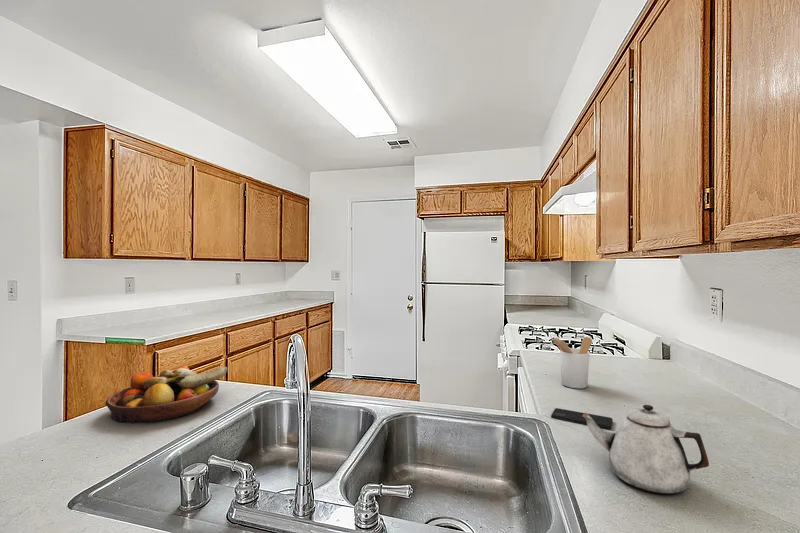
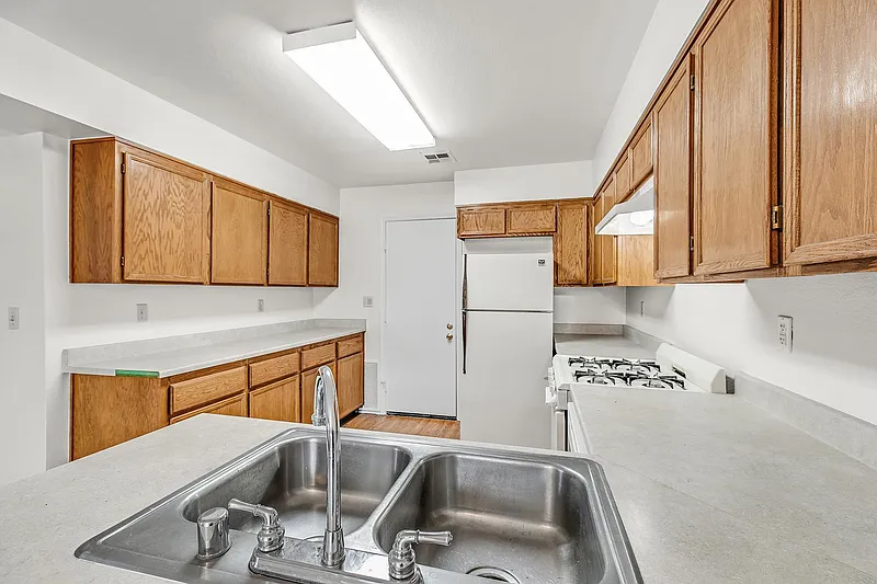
- teapot [583,404,710,495]
- fruit bowl [104,365,229,424]
- utensil holder [550,336,593,389]
- smartphone [550,407,614,430]
